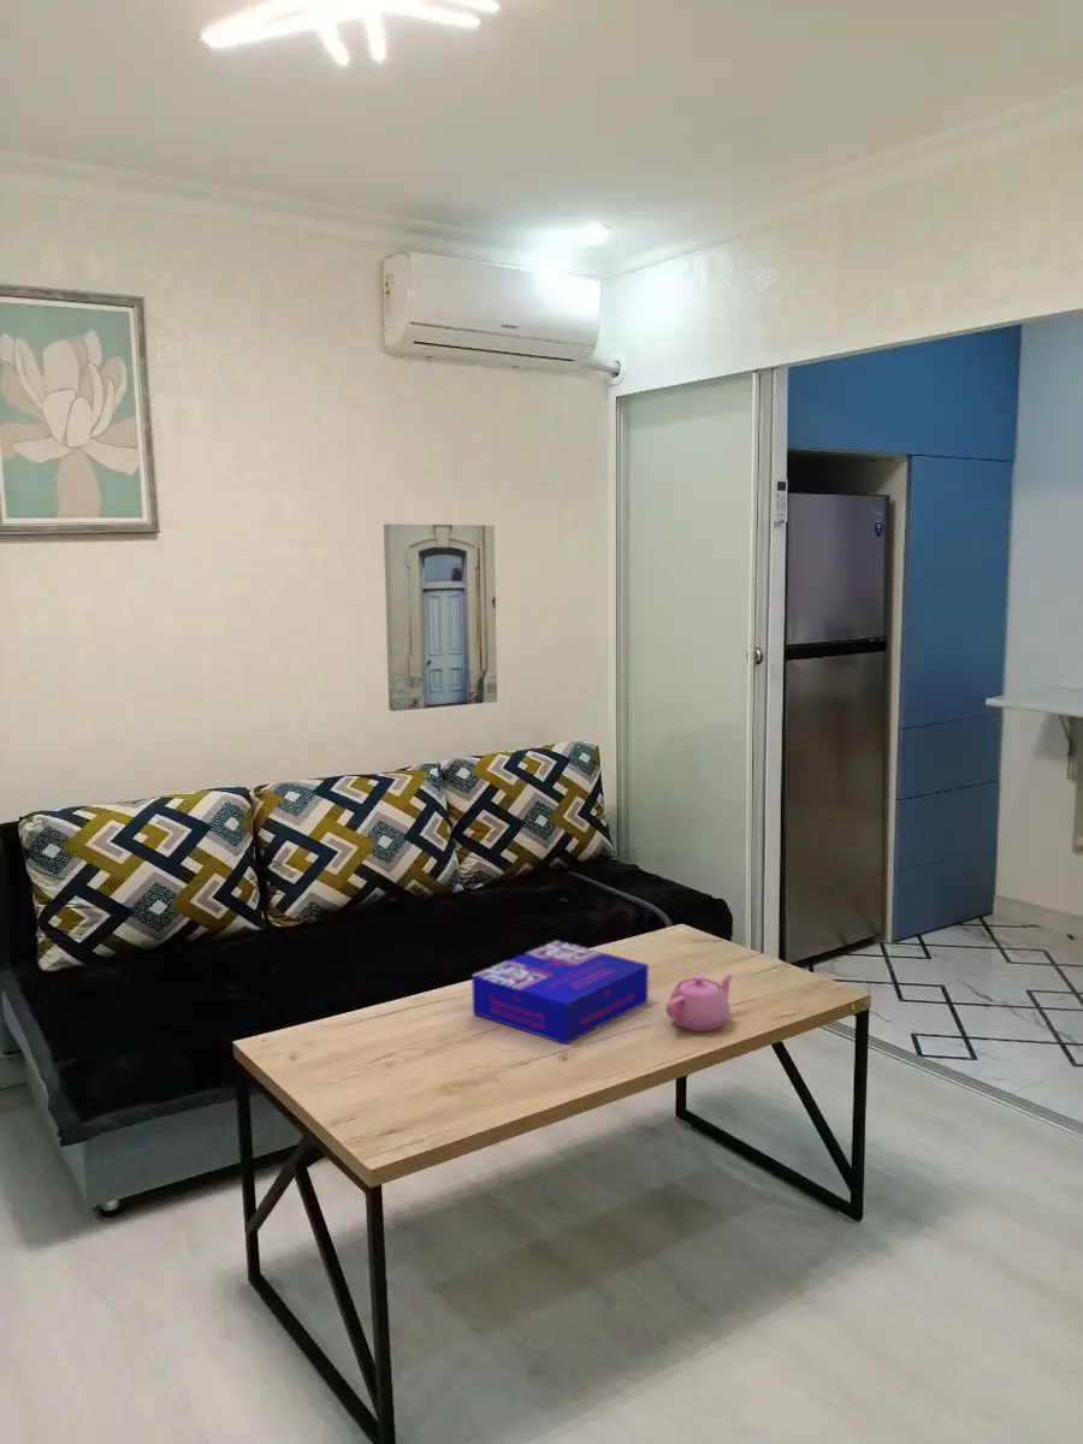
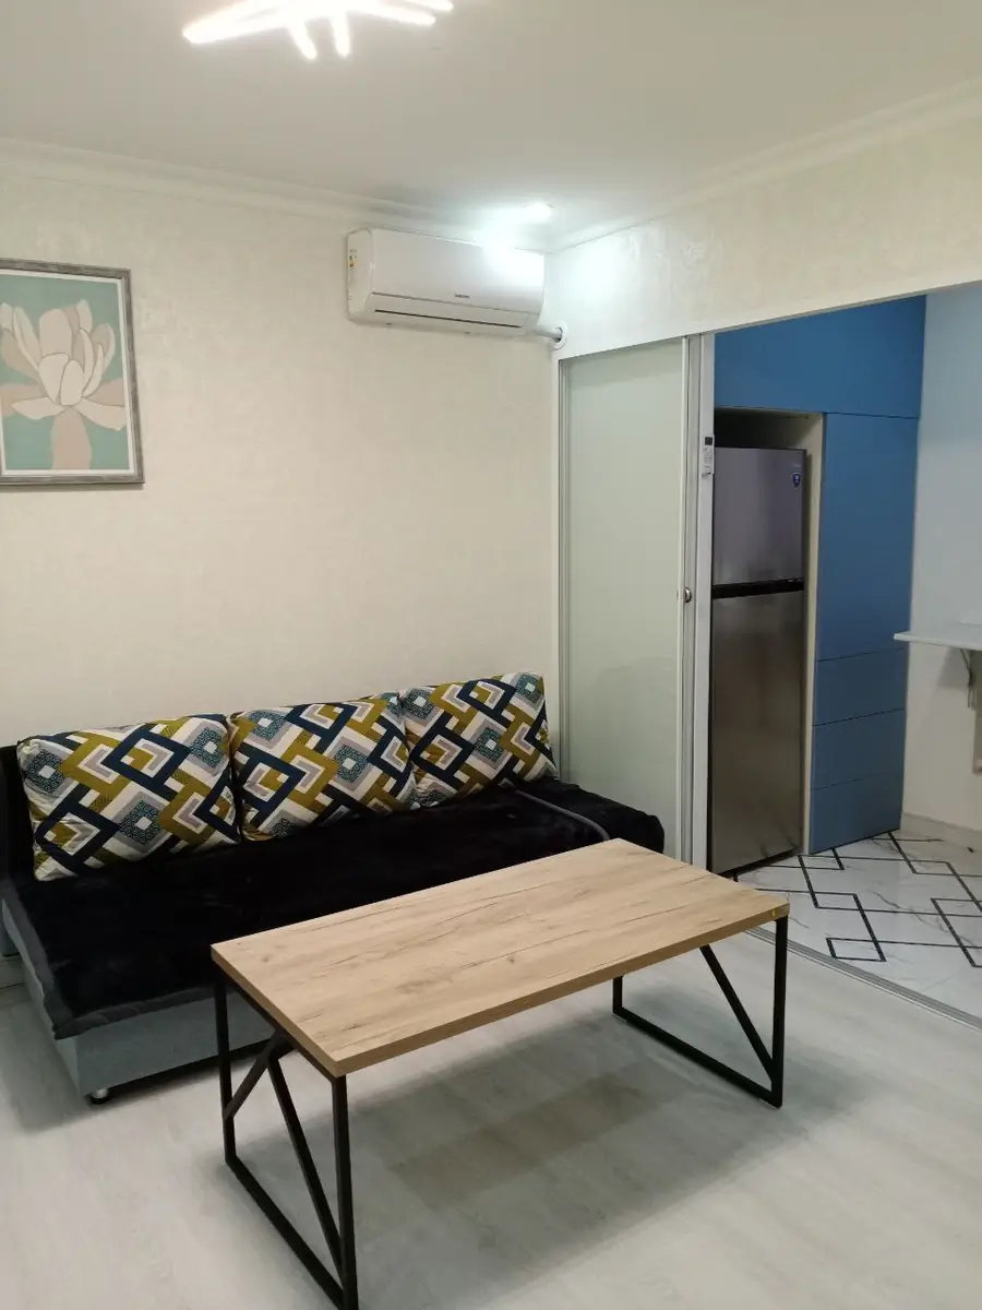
- teapot [664,972,735,1032]
- wall art [383,522,498,712]
- board game [471,940,650,1046]
